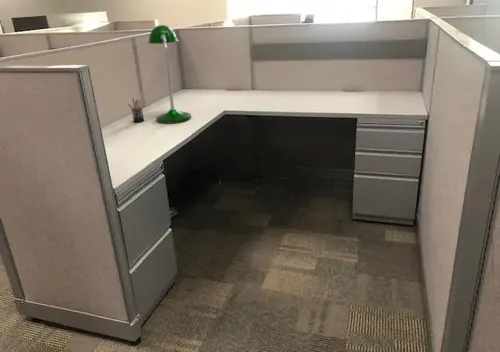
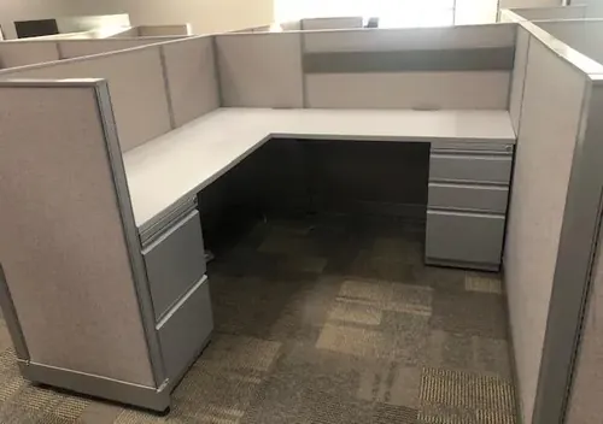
- desk lamp [147,24,192,124]
- pen holder [127,97,145,123]
